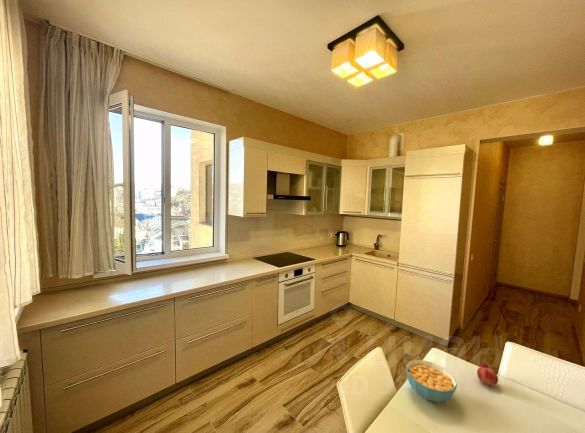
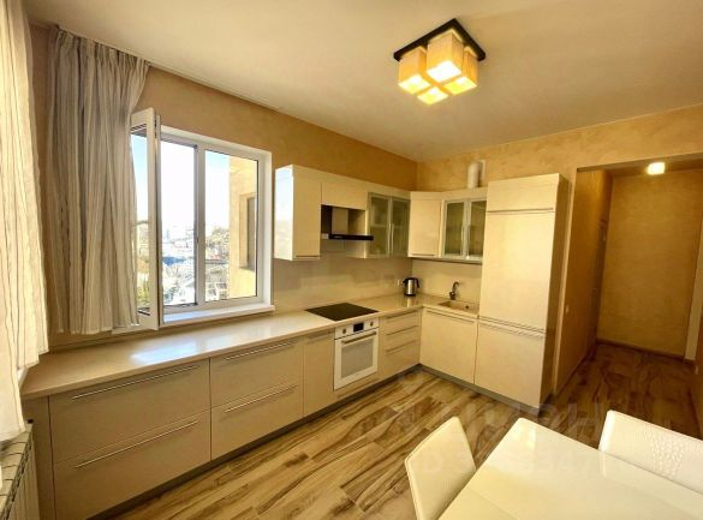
- fruit [476,361,499,388]
- cereal bowl [405,359,458,403]
